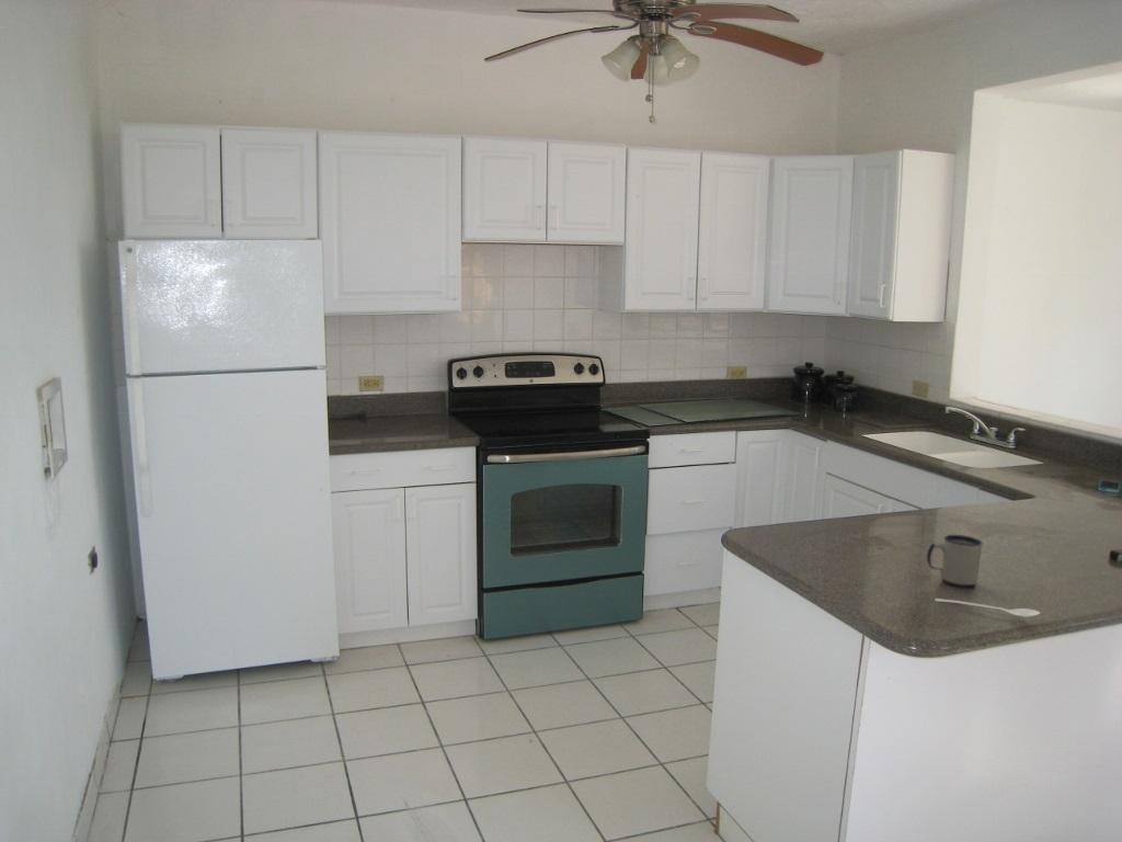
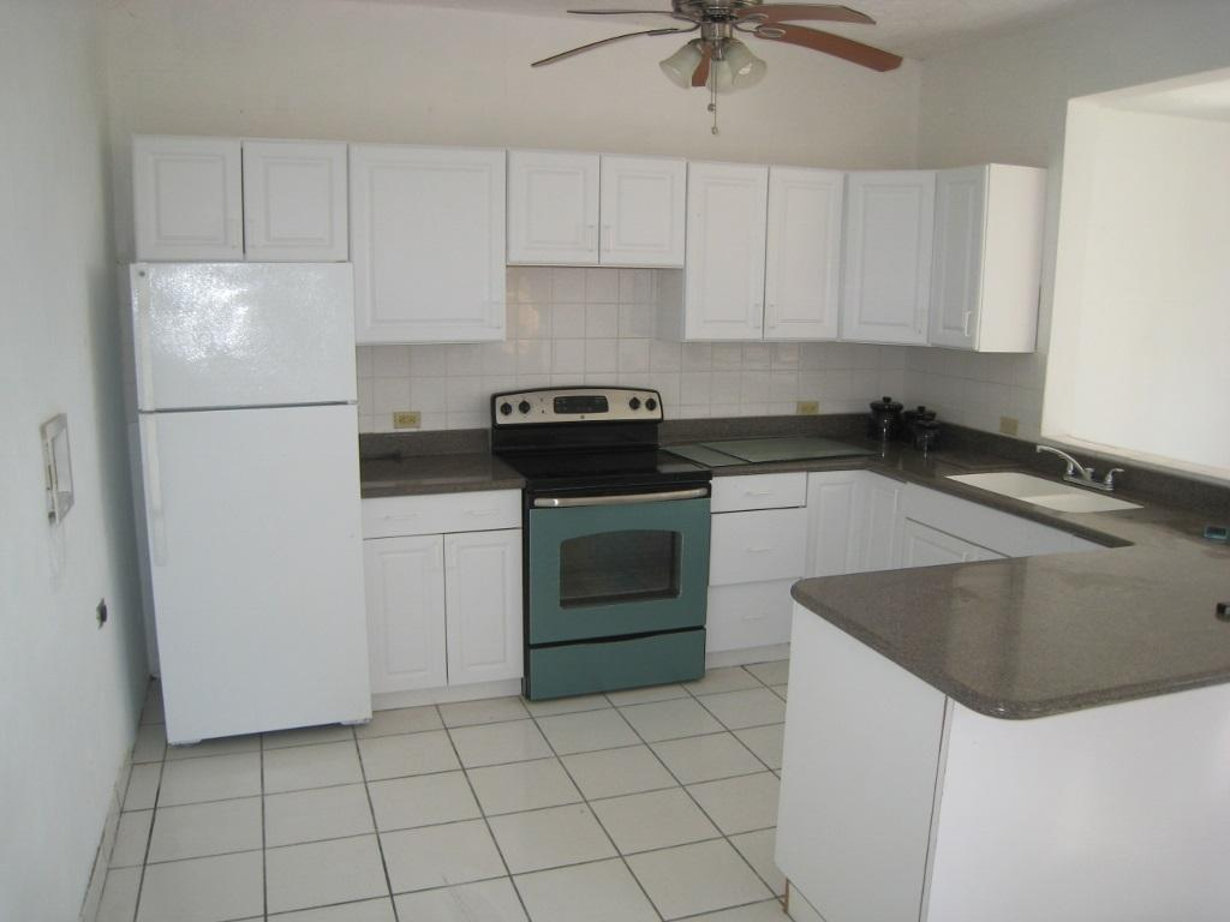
- stirrer [934,598,1041,618]
- mug [926,534,984,589]
